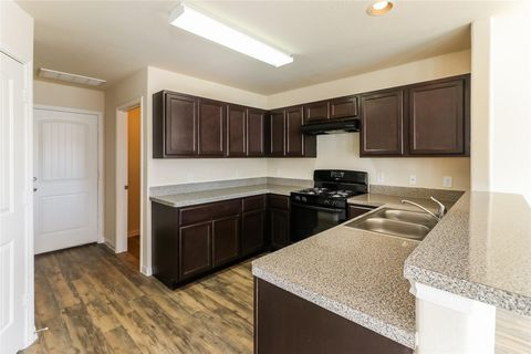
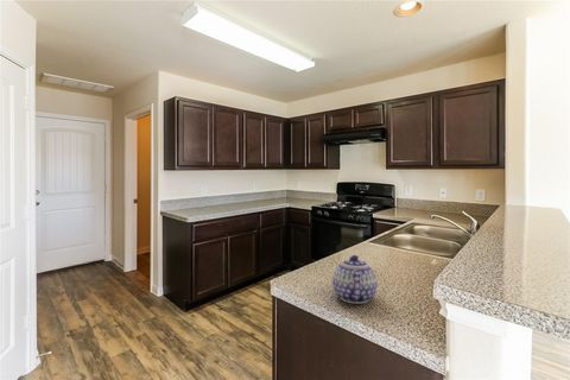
+ teapot [331,254,379,305]
